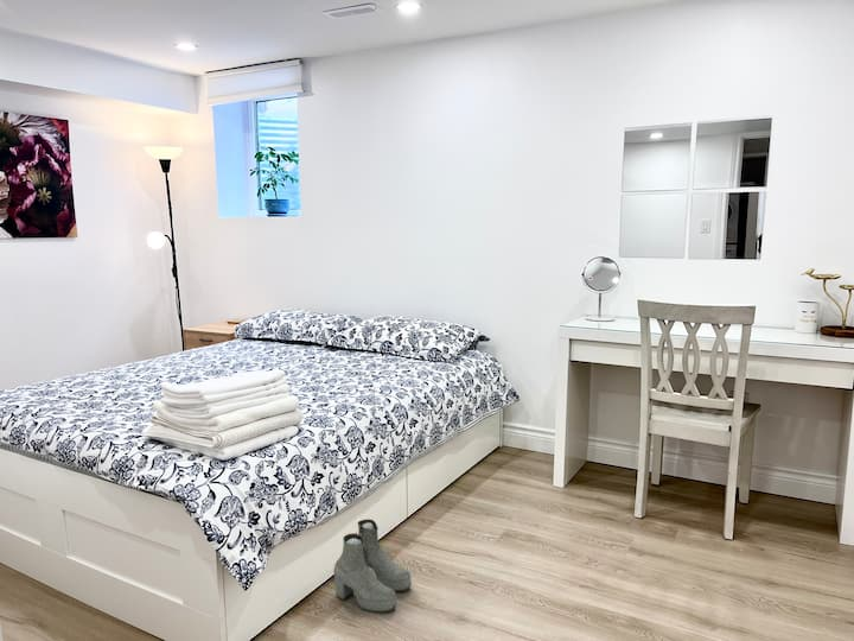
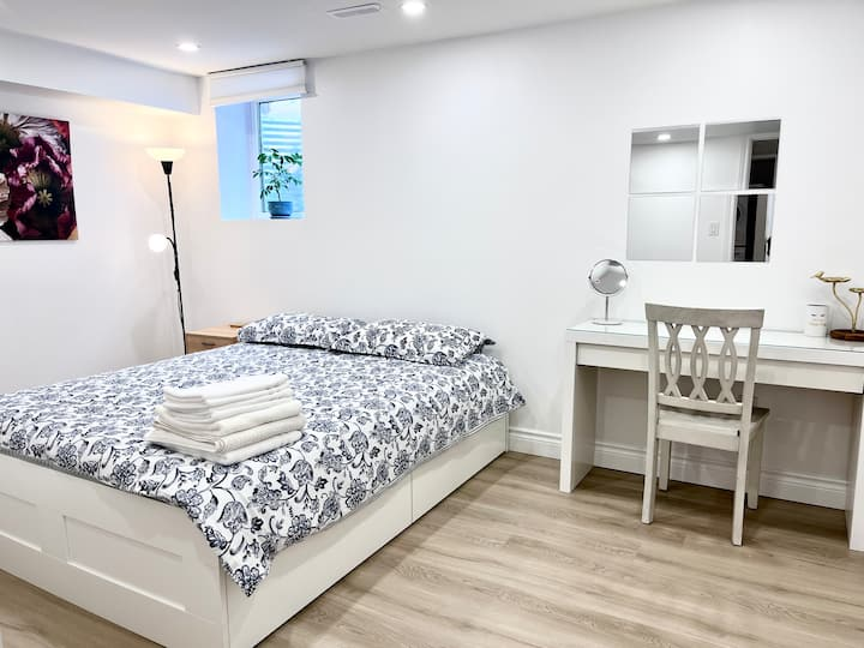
- boots [333,519,413,614]
